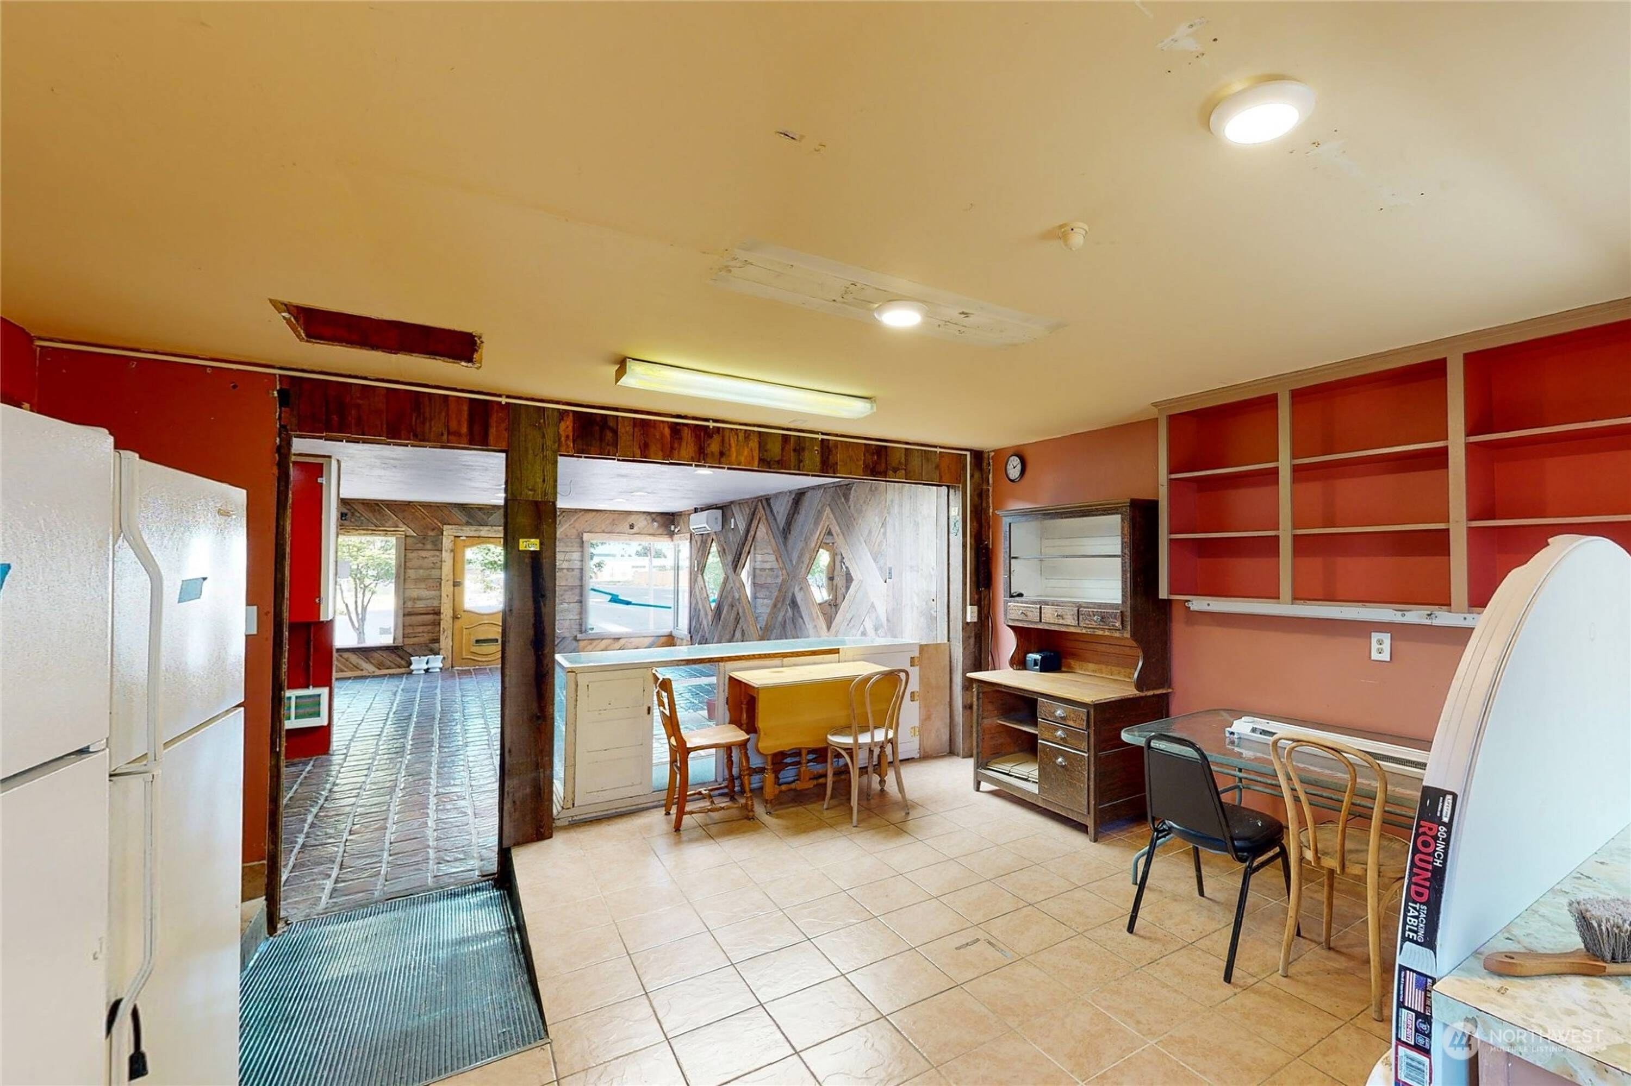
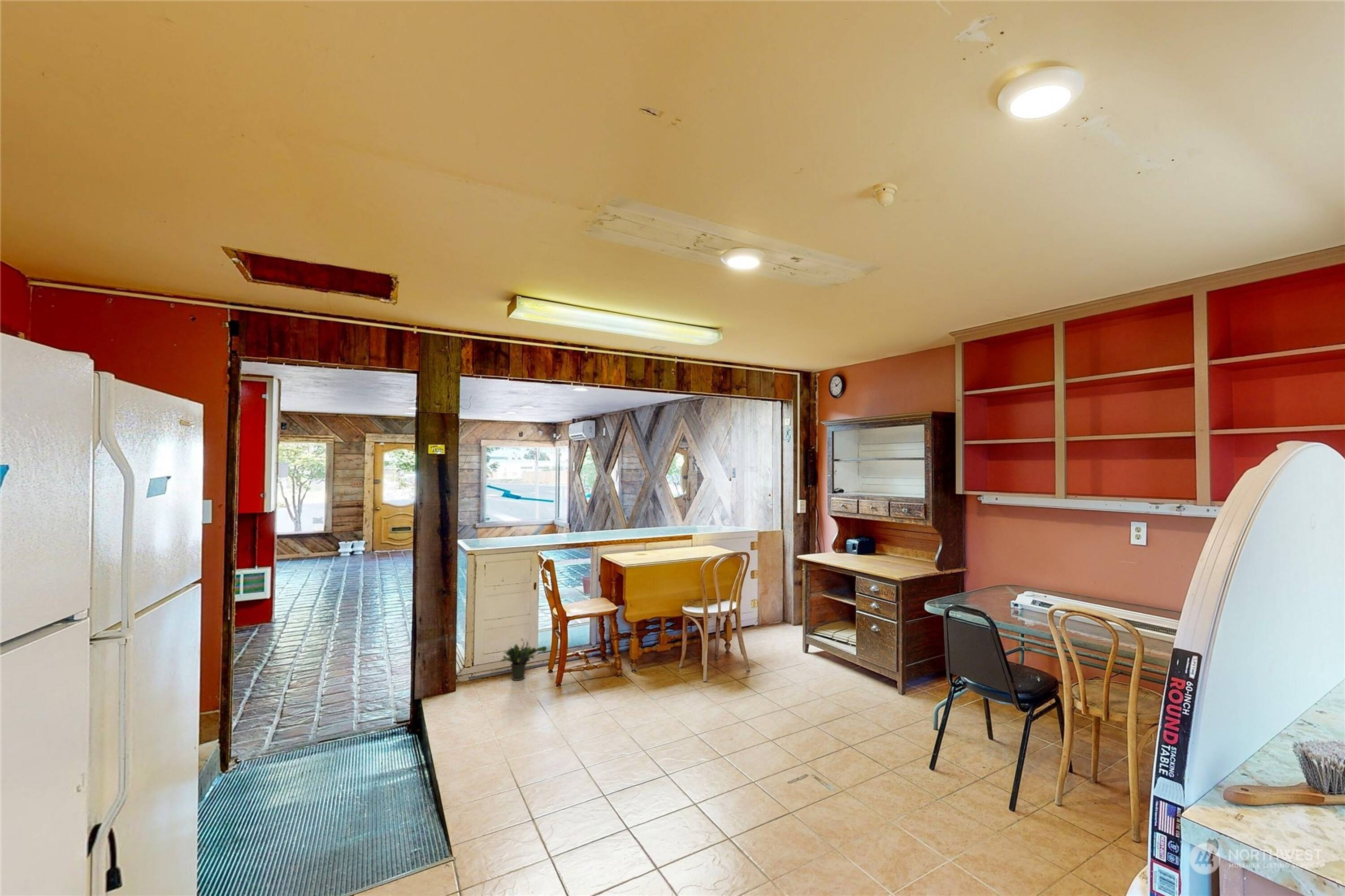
+ potted plant [500,637,548,681]
